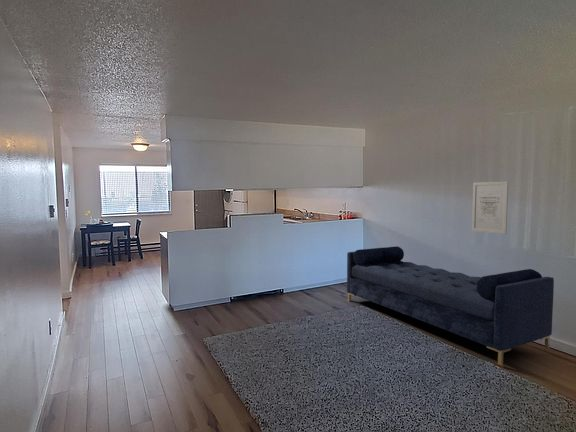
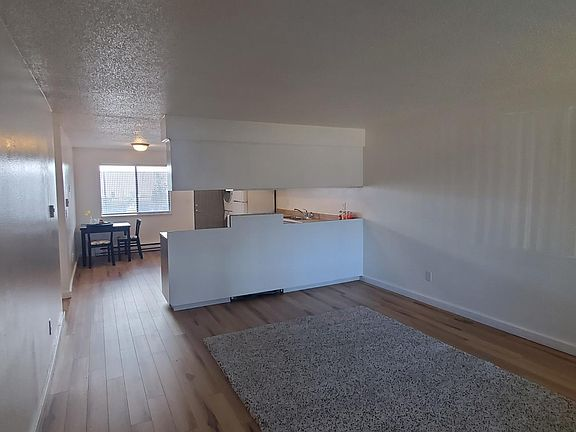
- wall art [471,181,509,235]
- sofa [346,245,555,366]
